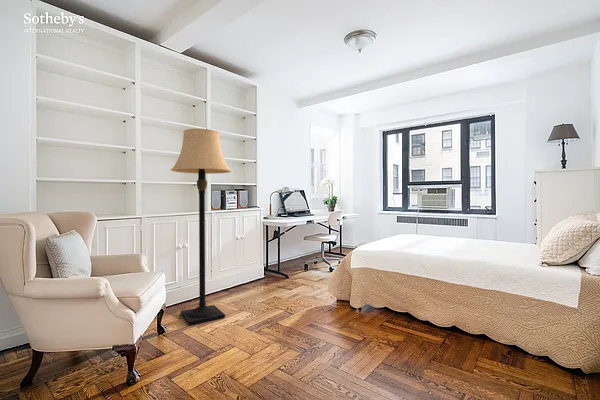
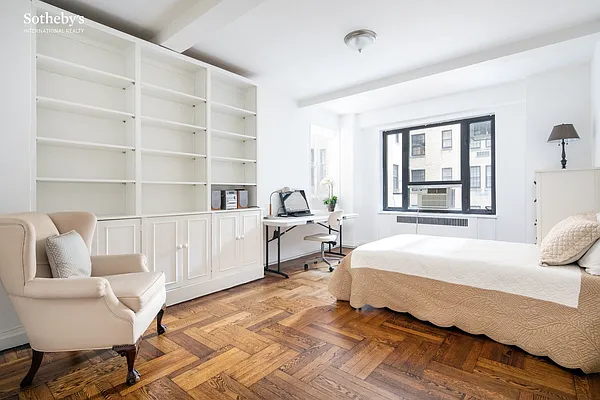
- lamp [170,128,232,326]
